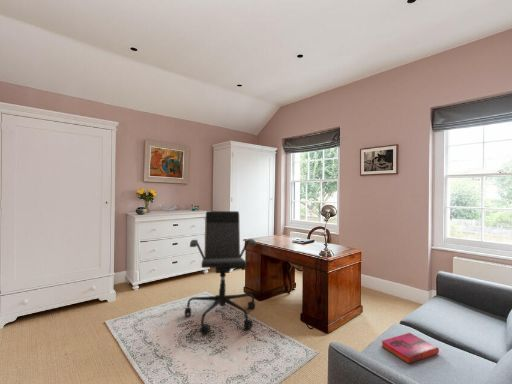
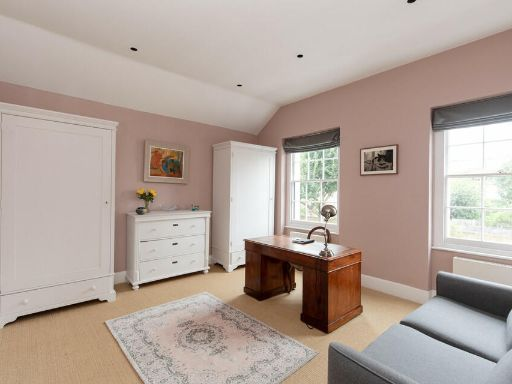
- hardback book [381,332,440,365]
- office chair [184,210,257,336]
